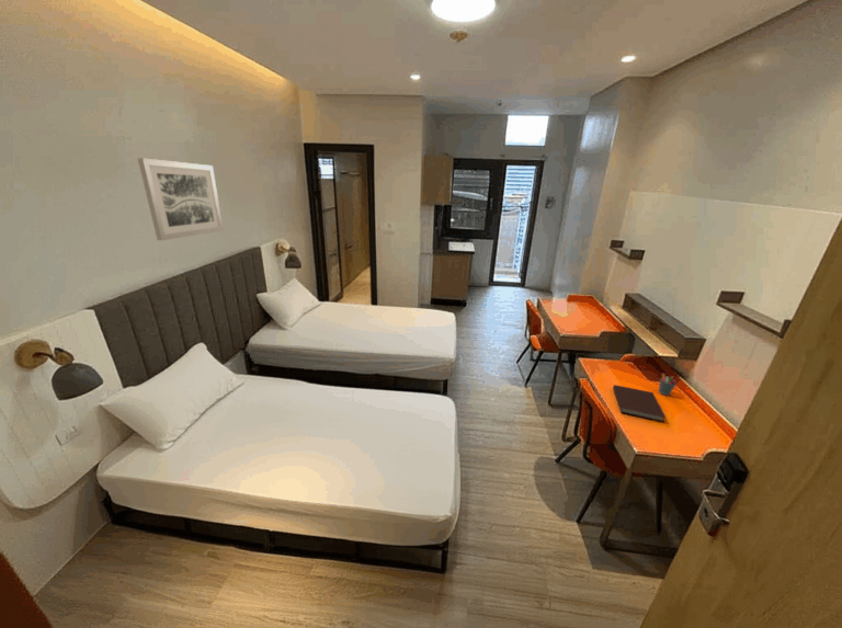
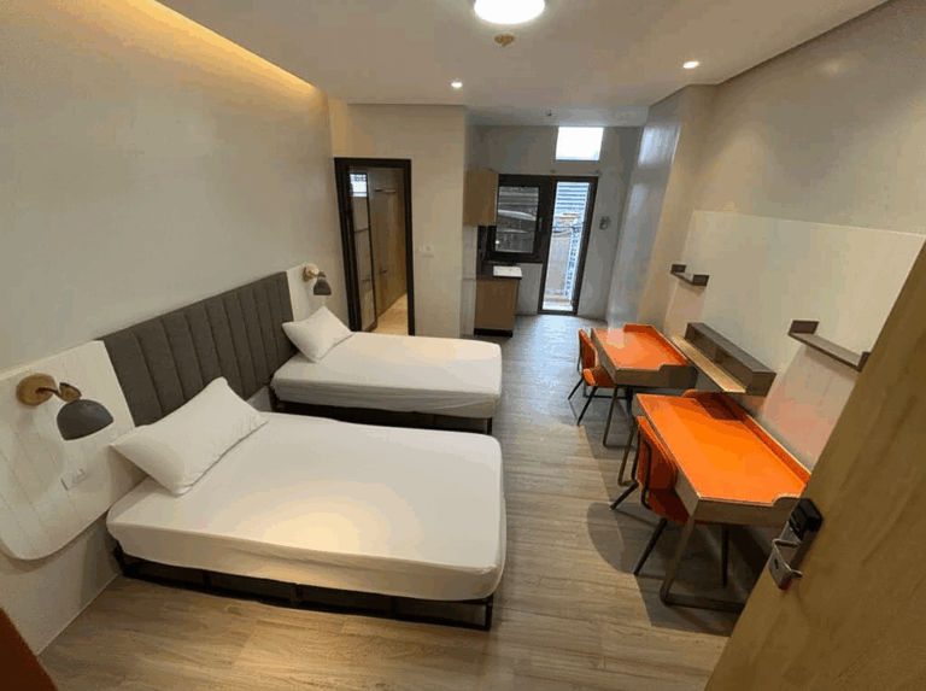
- wall art [137,157,225,241]
- pen holder [658,373,678,397]
- notebook [612,384,667,424]
